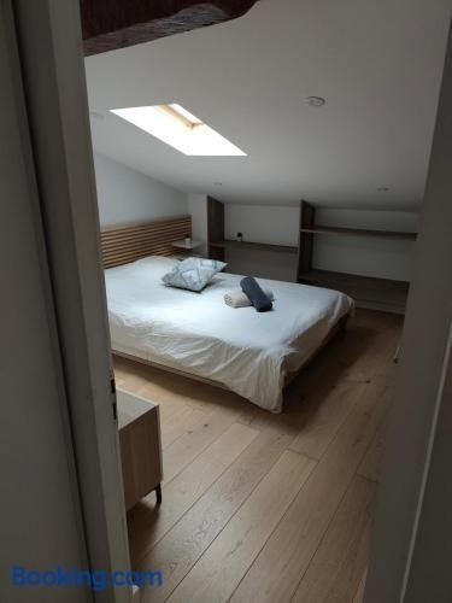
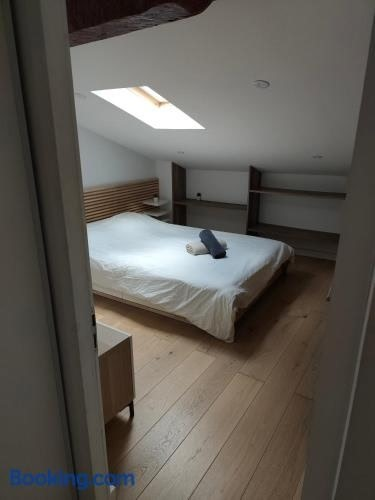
- decorative pillow [159,256,228,292]
